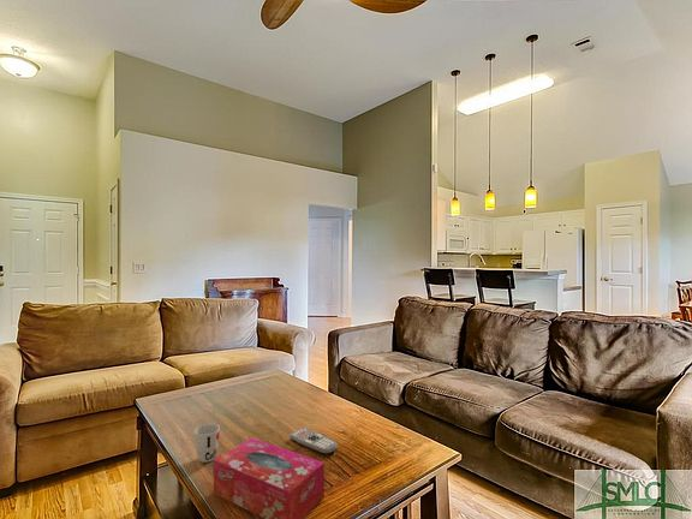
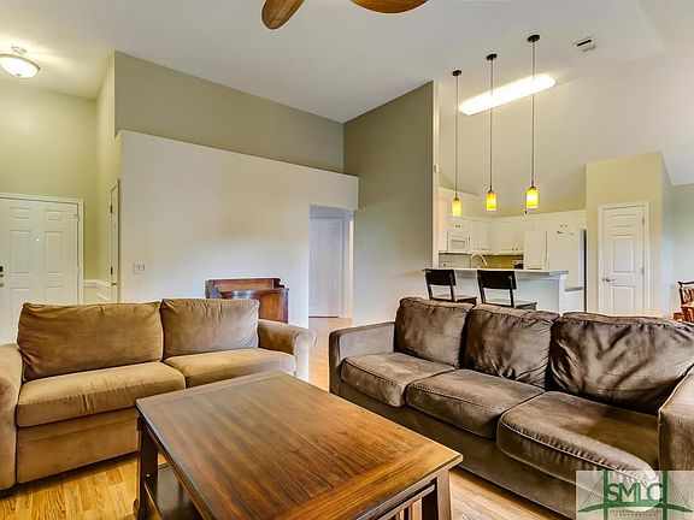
- cup [193,423,221,464]
- tissue box [213,436,326,519]
- remote control [288,426,339,455]
